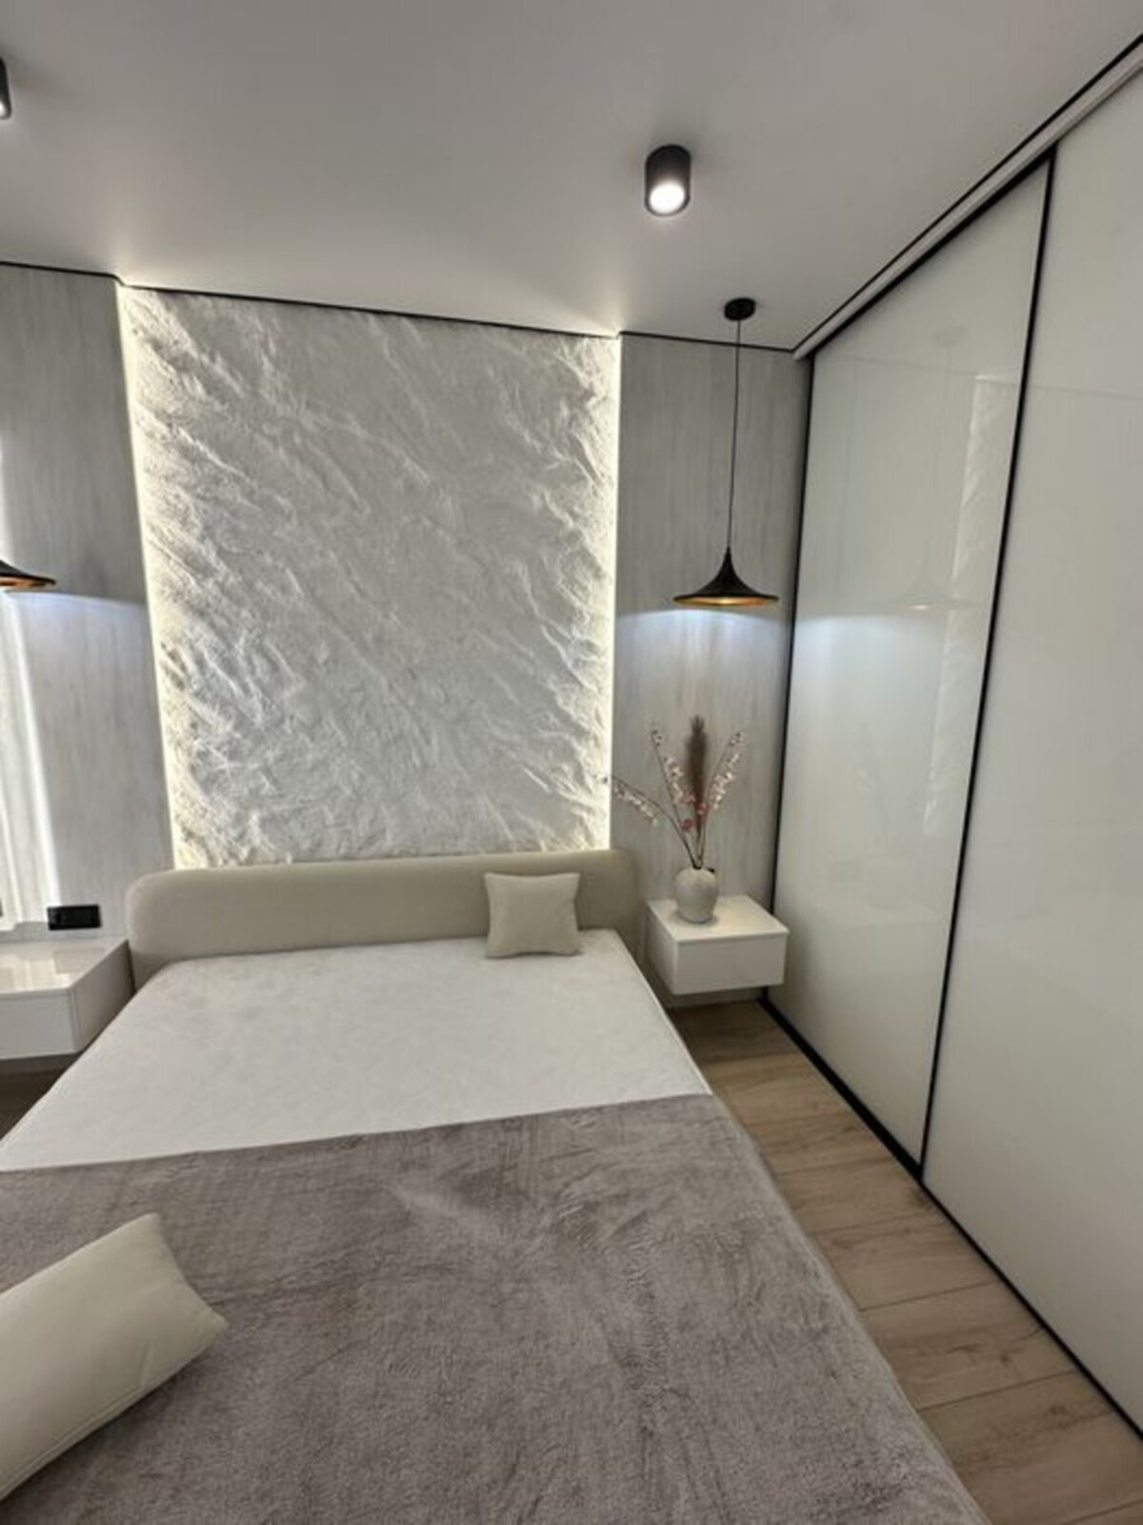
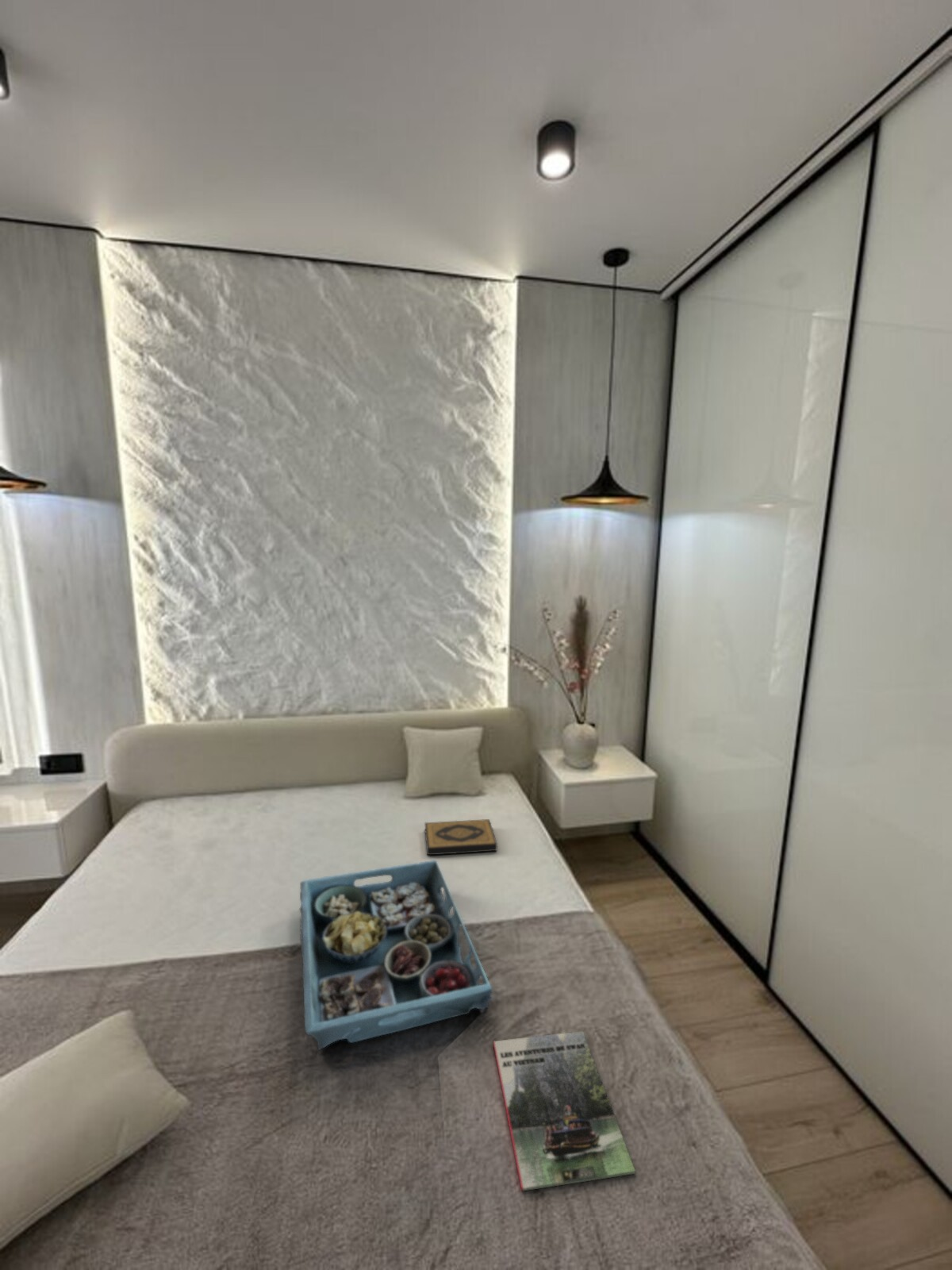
+ magazine [493,1030,636,1192]
+ serving tray [298,860,493,1052]
+ hardback book [424,818,498,856]
